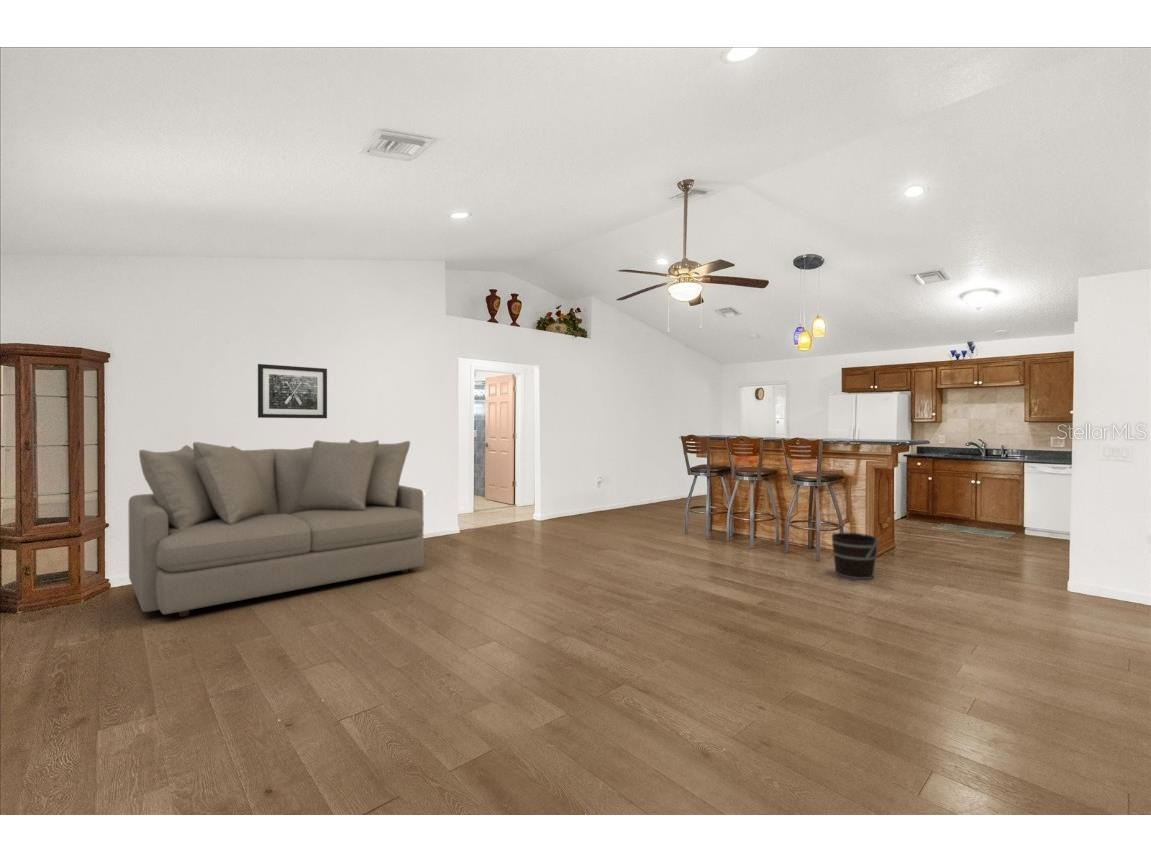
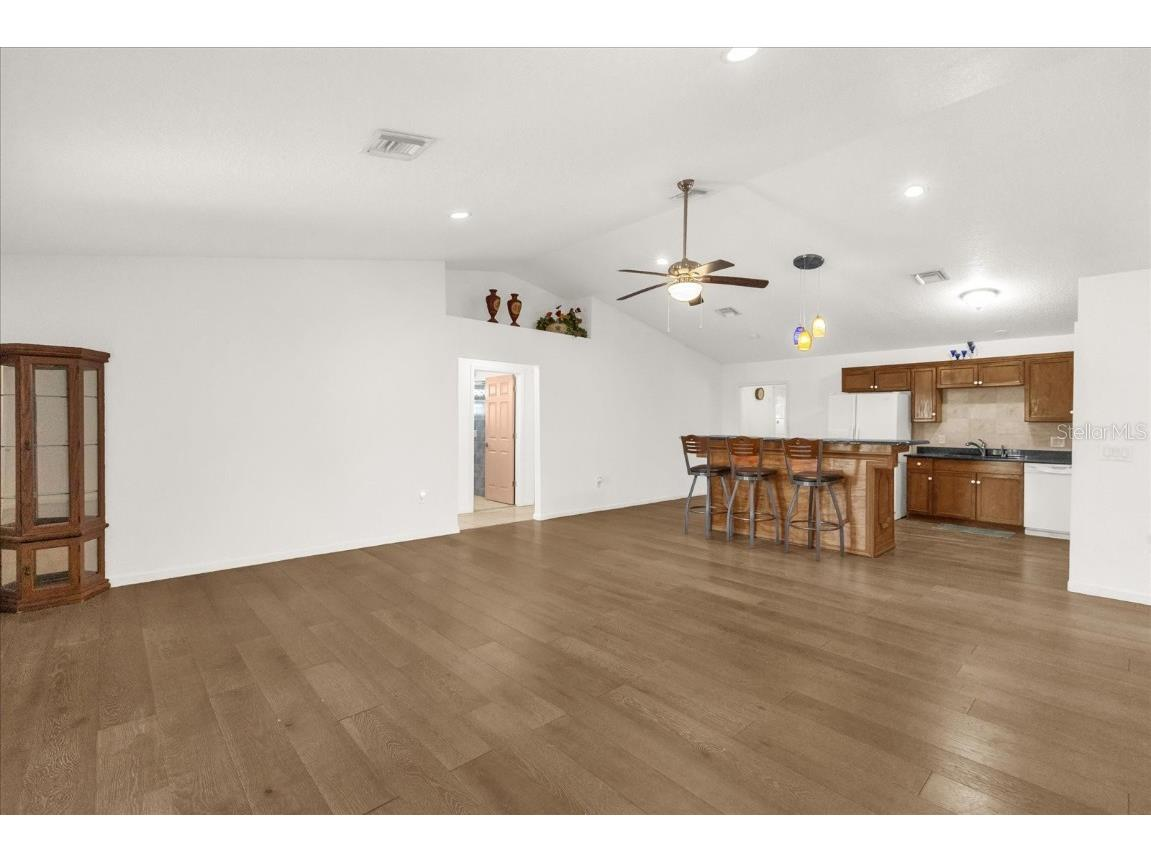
- sofa [128,438,425,618]
- bucket [831,530,880,580]
- wall art [257,363,328,419]
